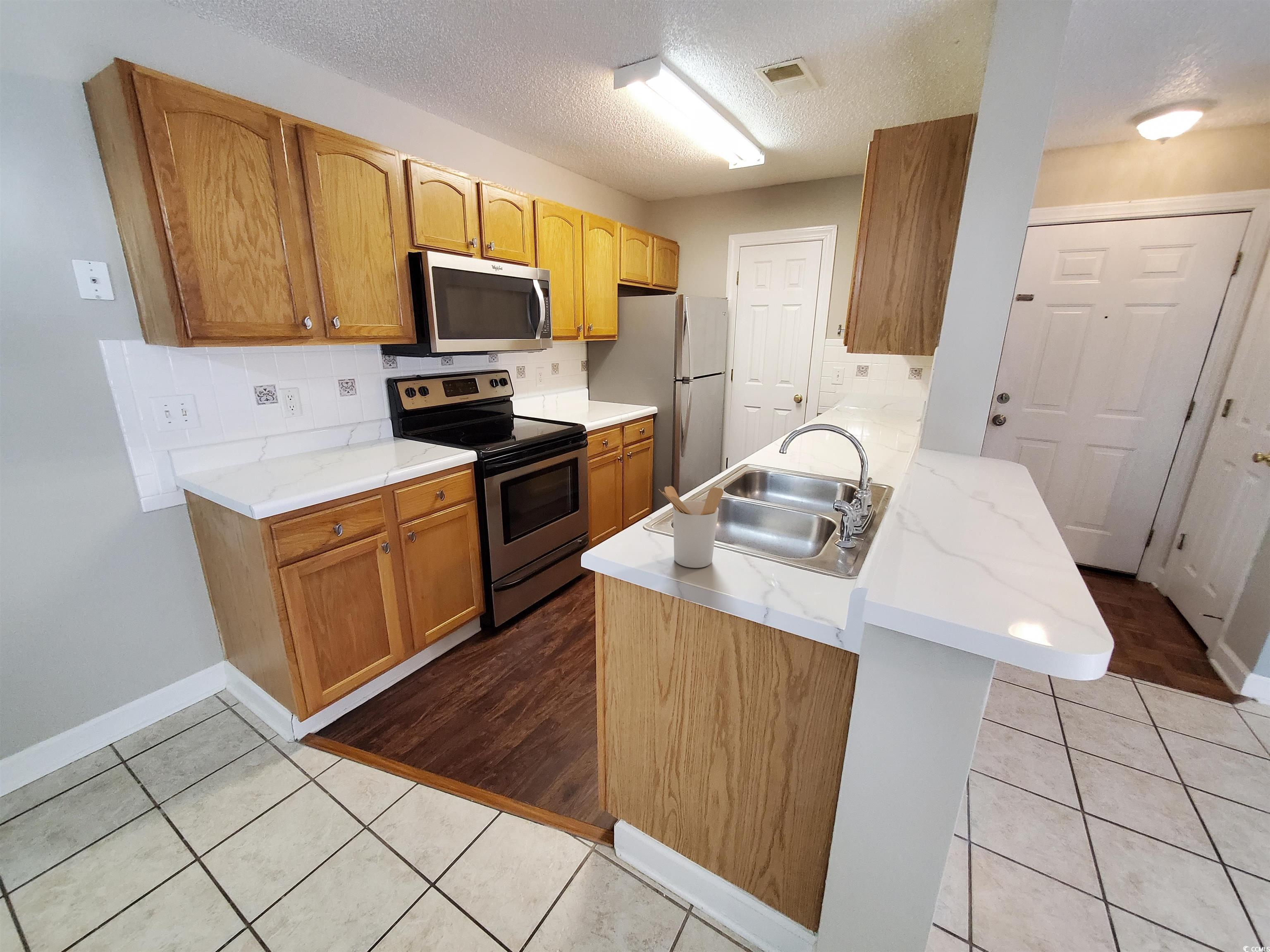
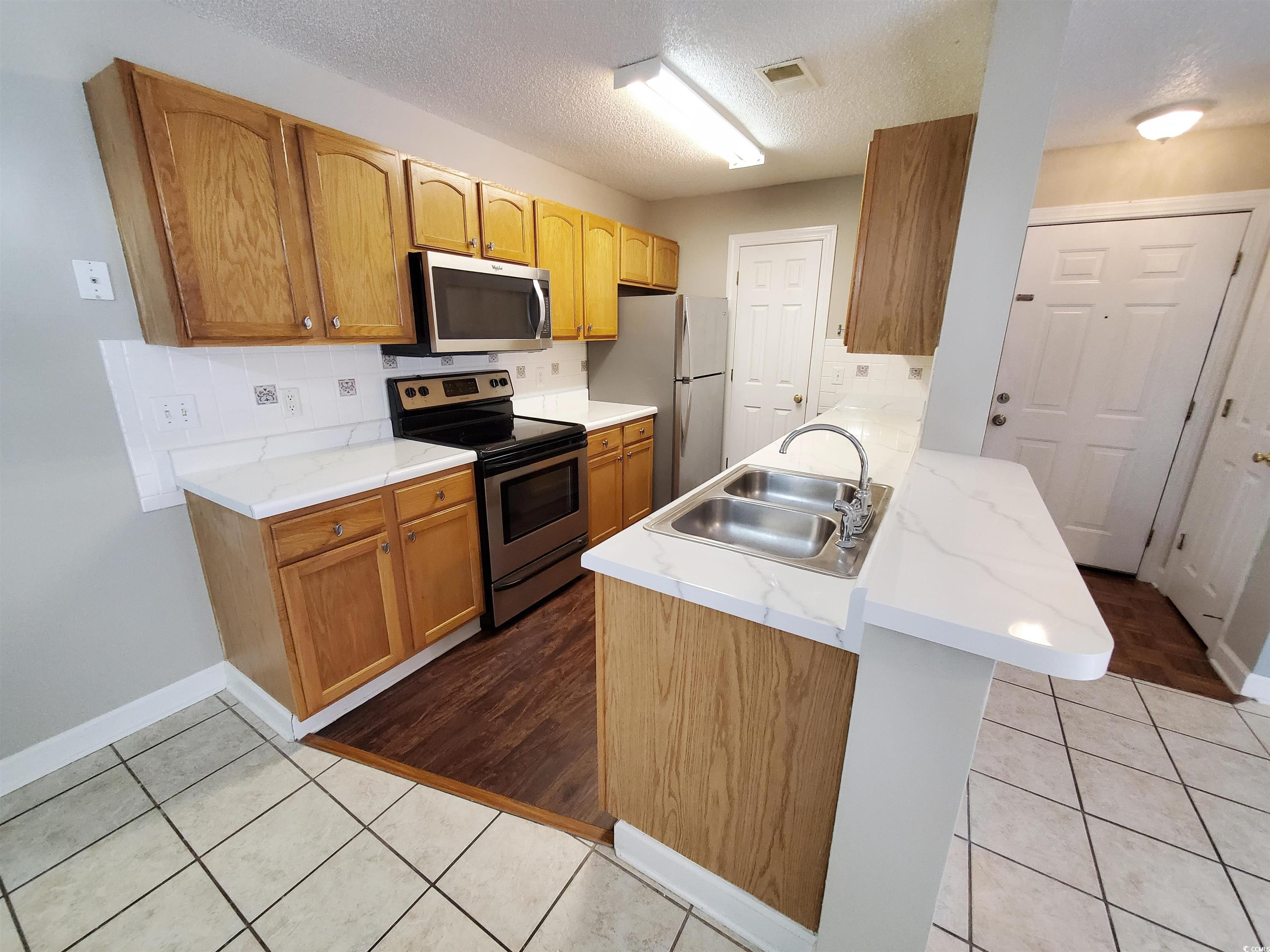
- utensil holder [658,486,724,569]
